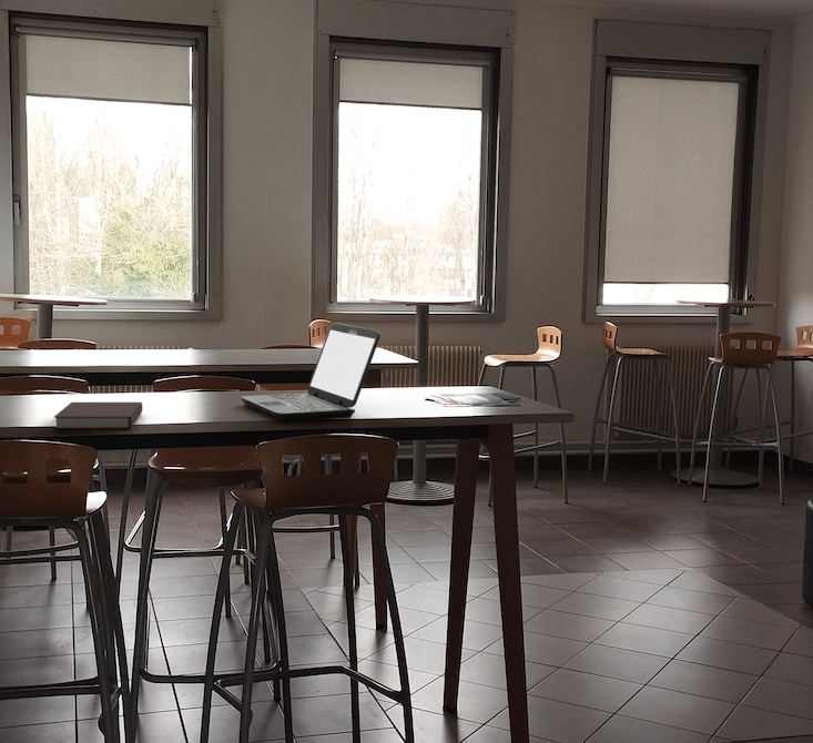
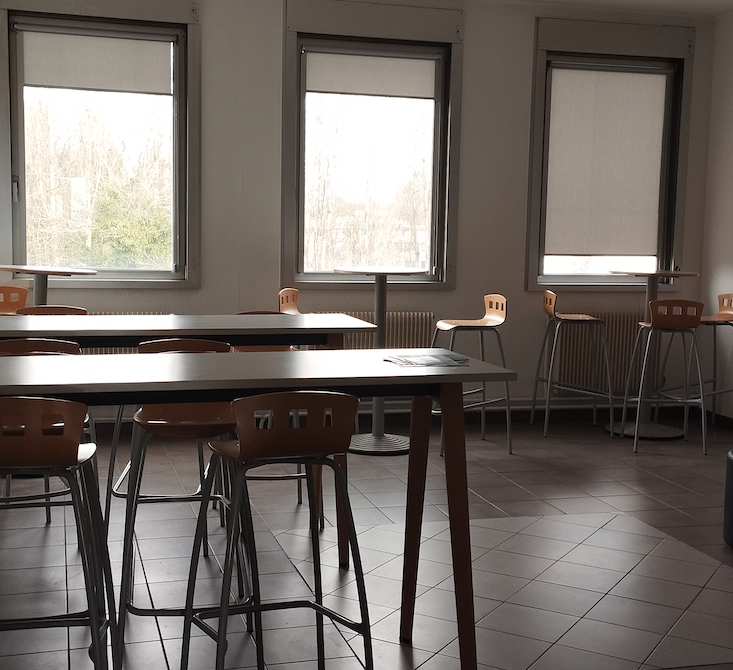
- notebook [53,401,143,430]
- laptop [241,322,380,423]
